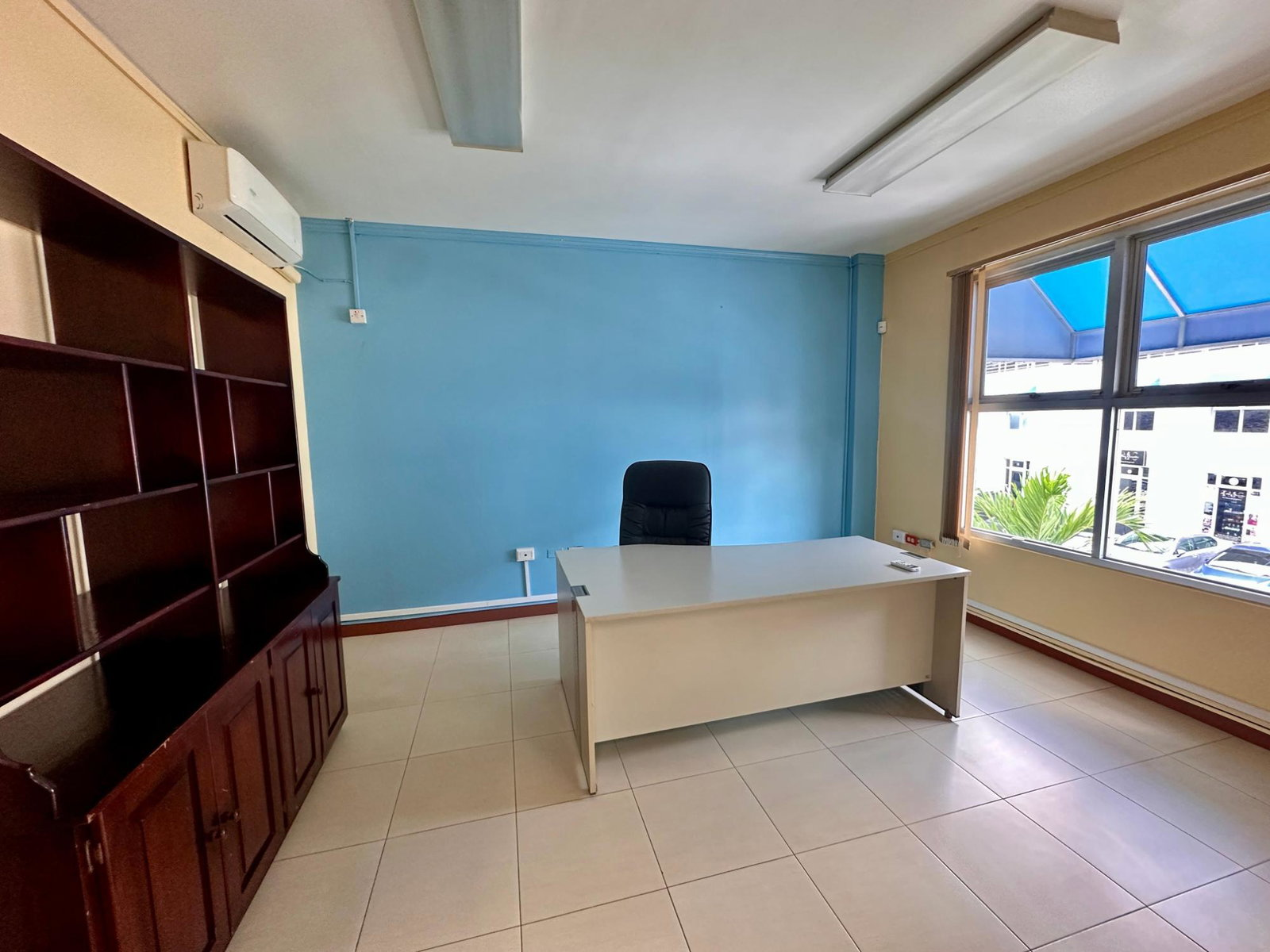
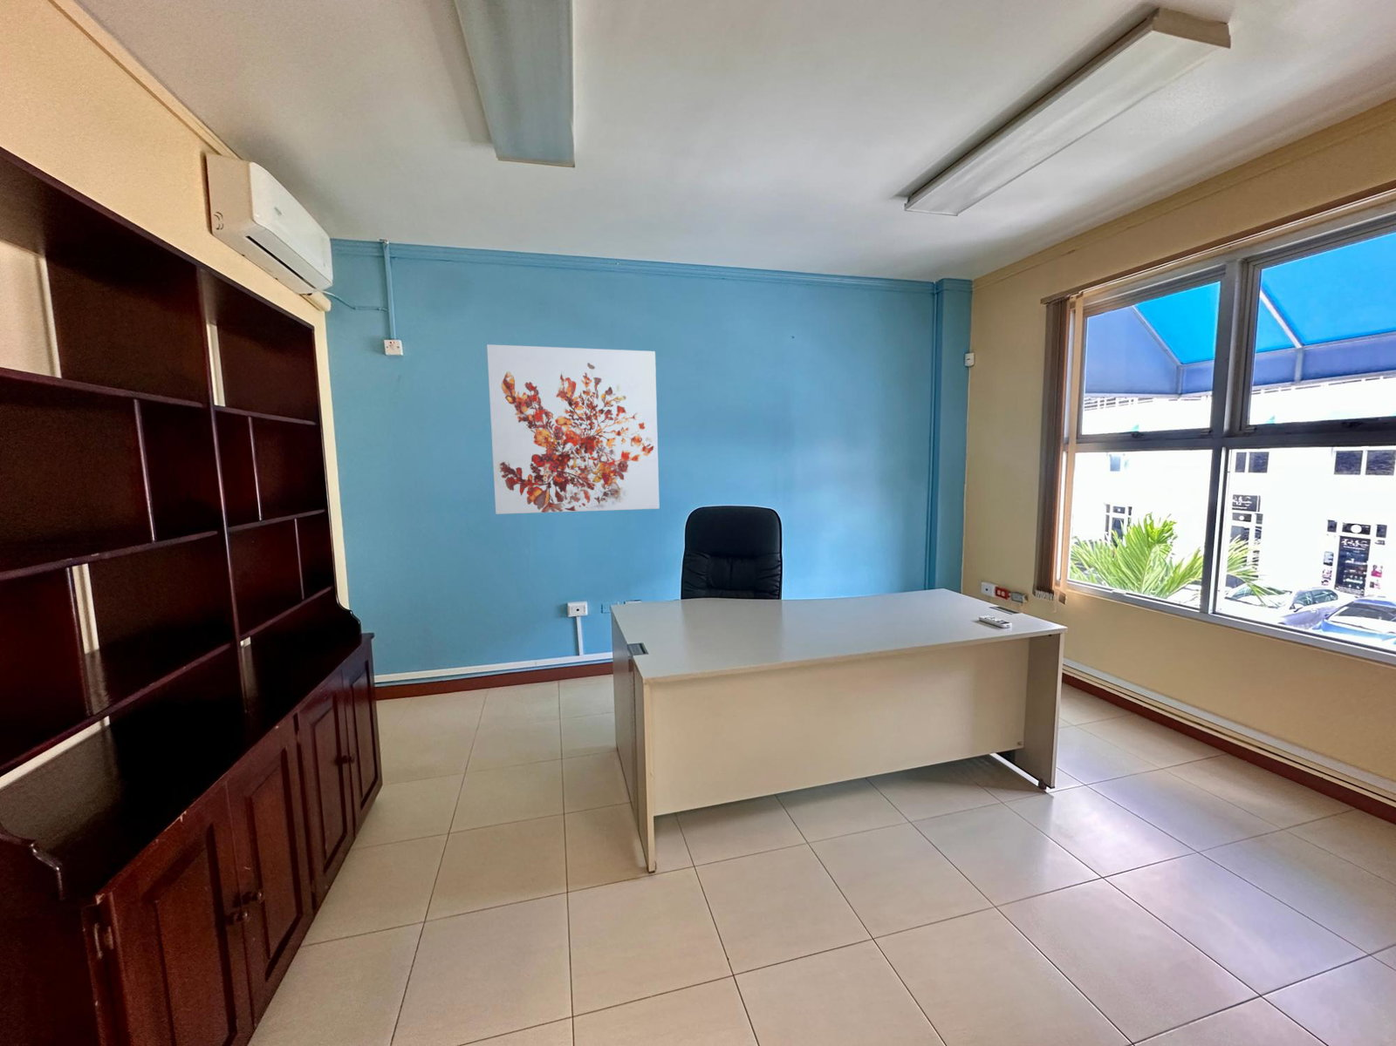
+ wall art [486,344,661,515]
